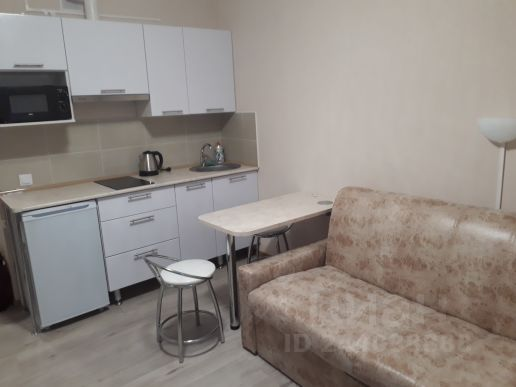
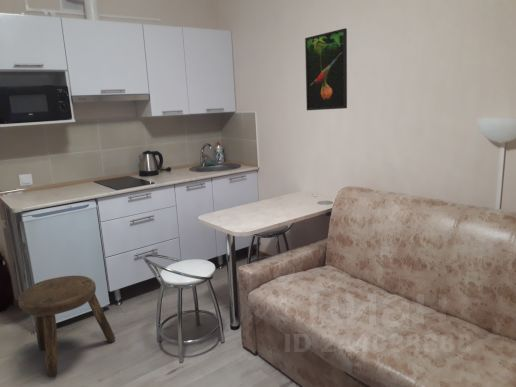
+ stool [17,275,116,378]
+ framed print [304,27,348,111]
